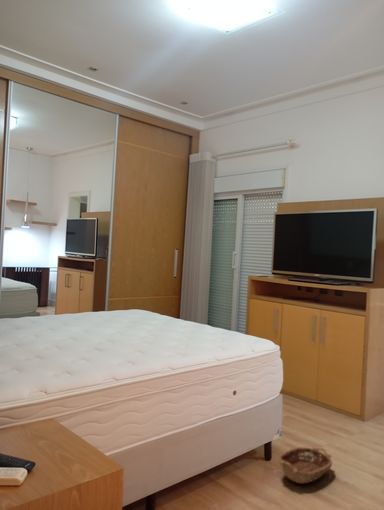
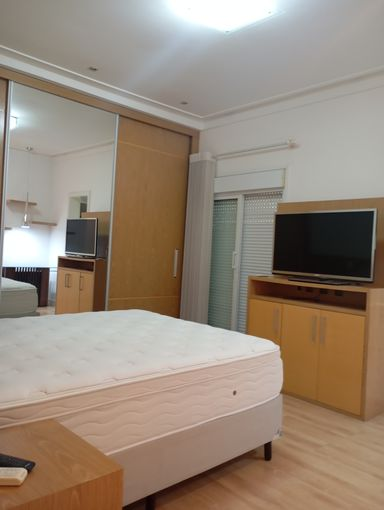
- basket [278,446,333,485]
